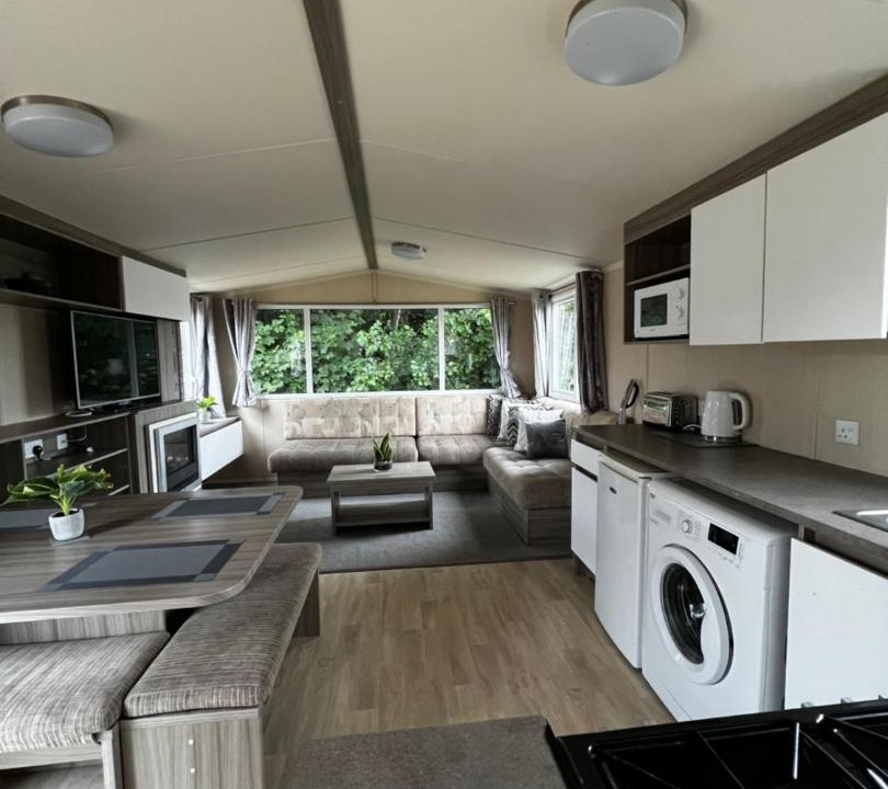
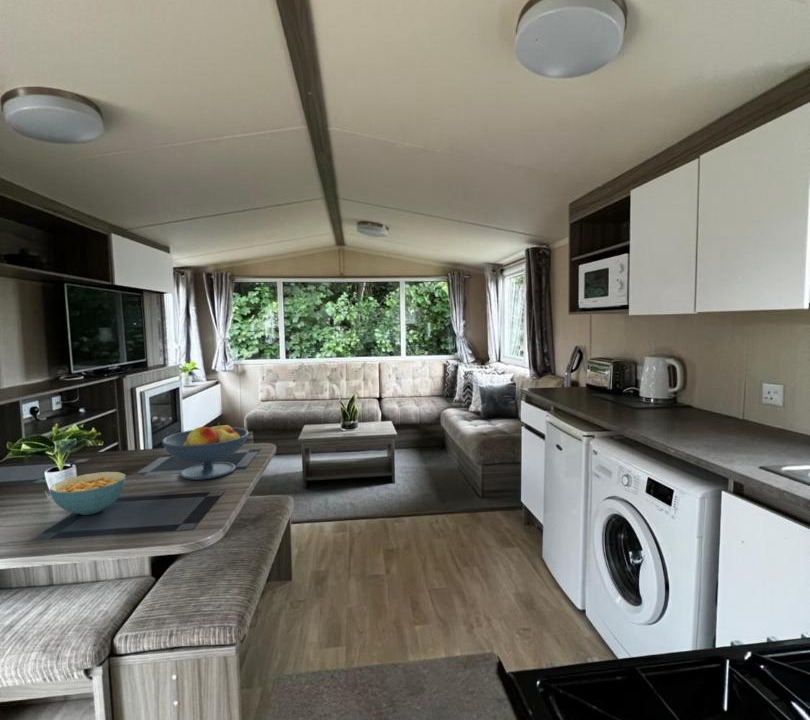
+ cereal bowl [49,471,127,516]
+ fruit bowl [161,421,250,481]
